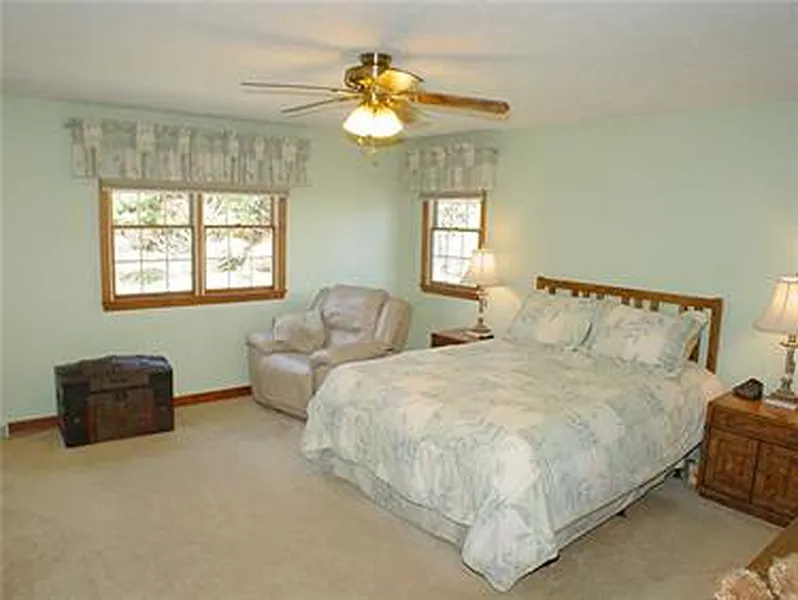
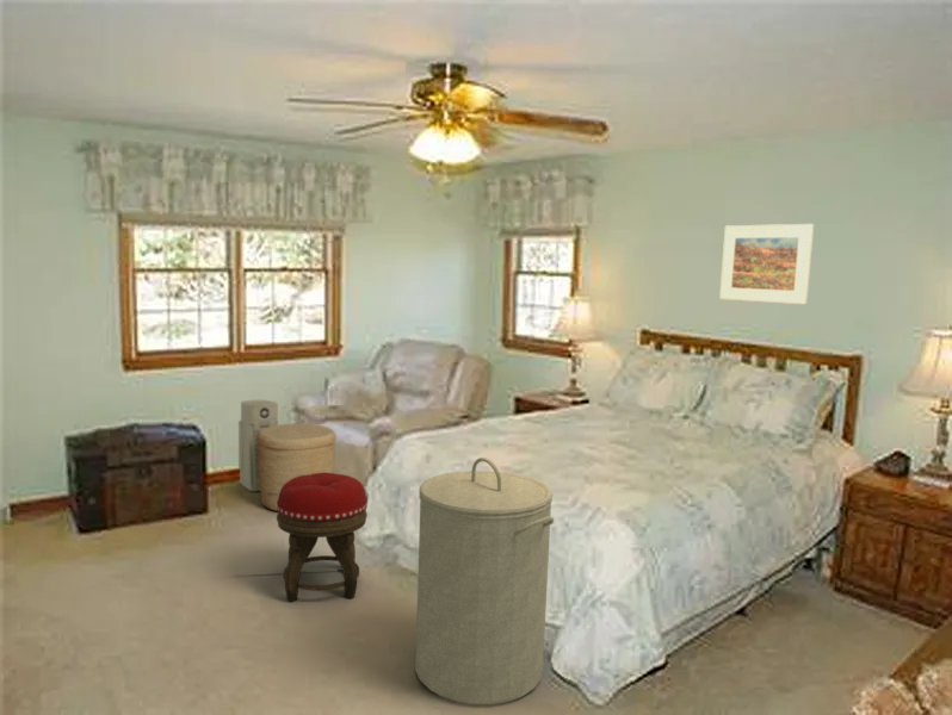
+ basket [256,423,338,512]
+ laundry hamper [414,456,555,707]
+ air purifier [237,399,279,492]
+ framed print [718,223,815,305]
+ footstool [276,472,369,603]
